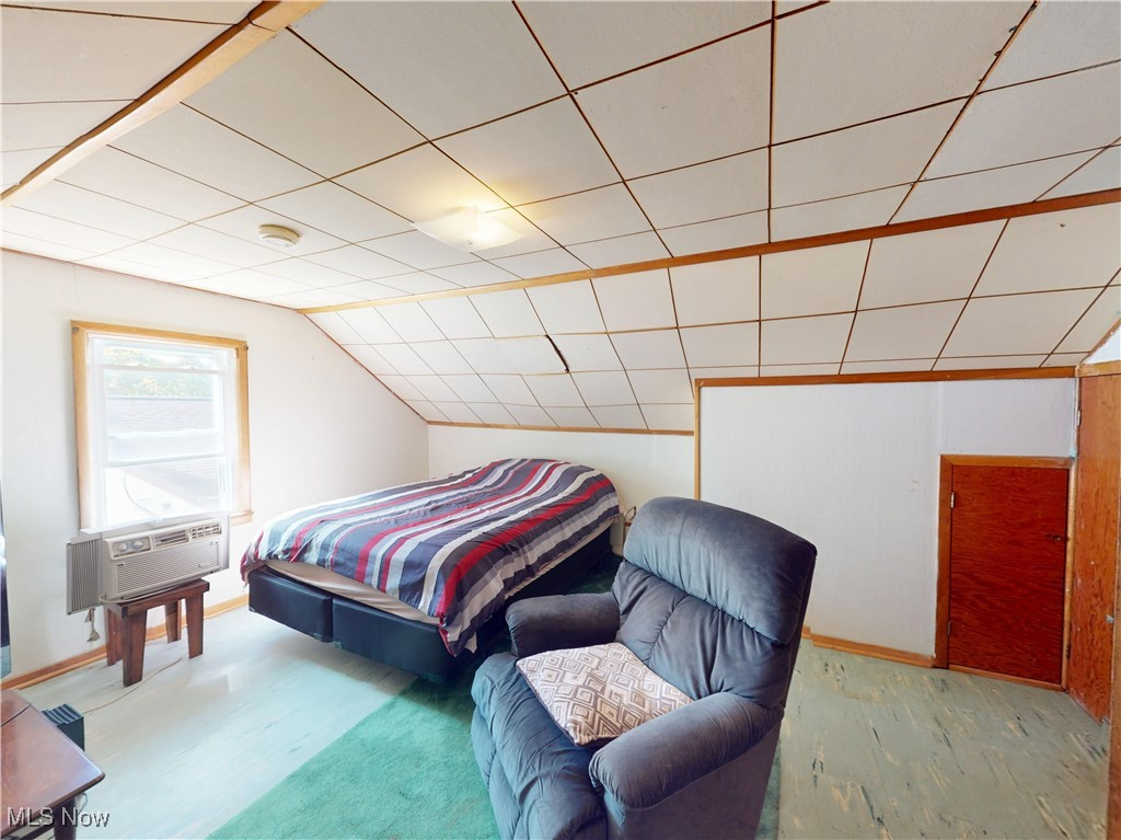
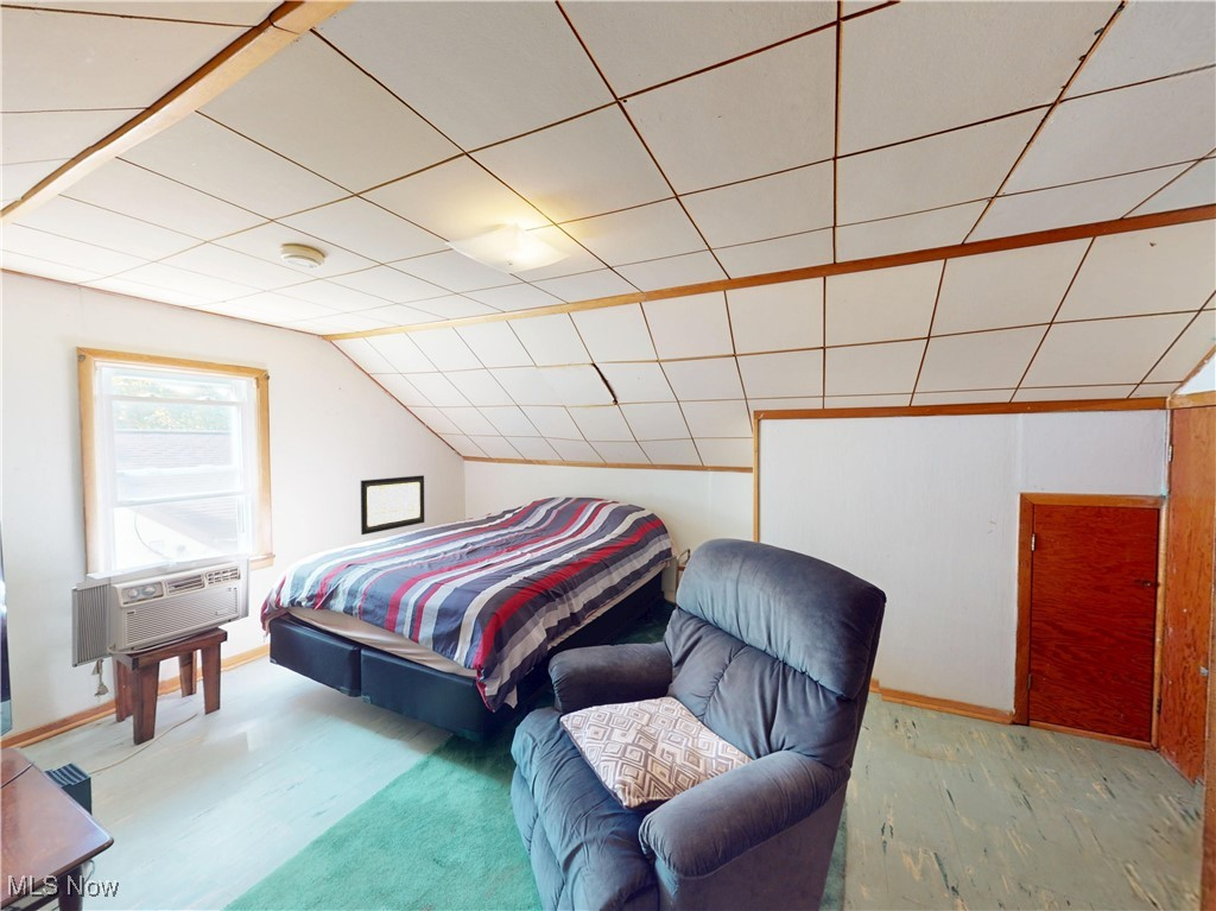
+ wall art [360,474,425,536]
